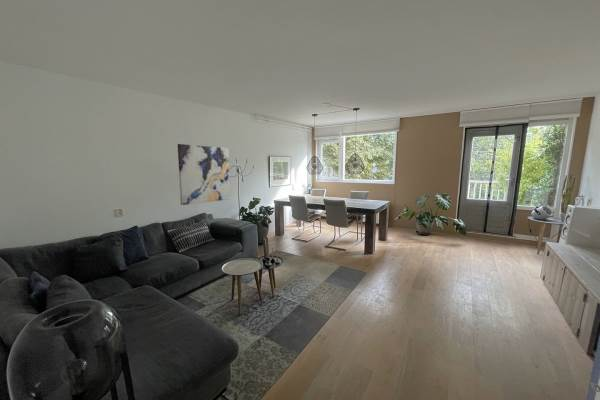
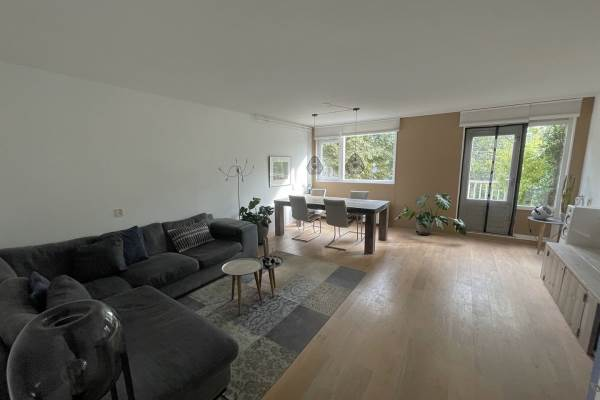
- wall art [177,143,231,206]
